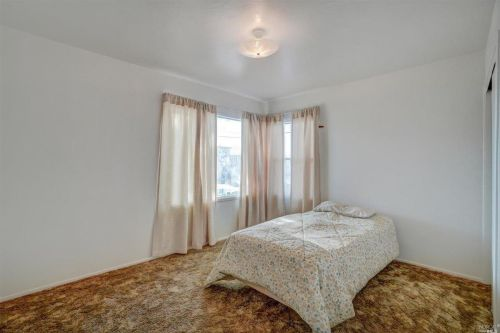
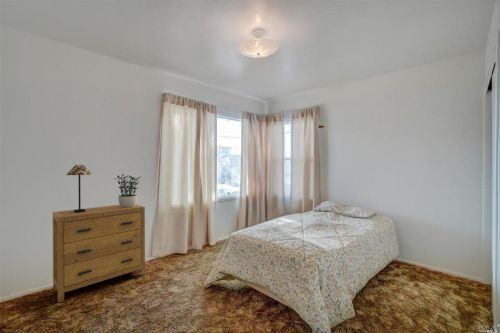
+ table lamp [65,164,93,213]
+ dresser [52,203,146,304]
+ potted plant [115,173,141,208]
